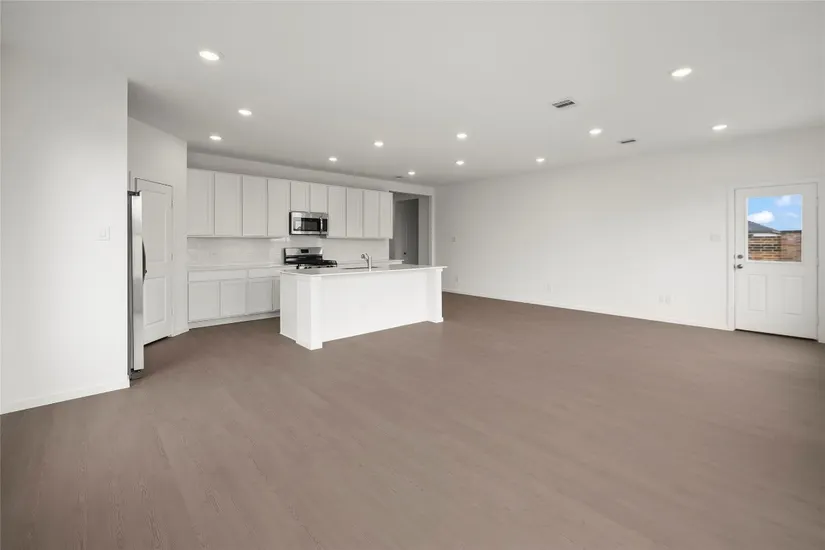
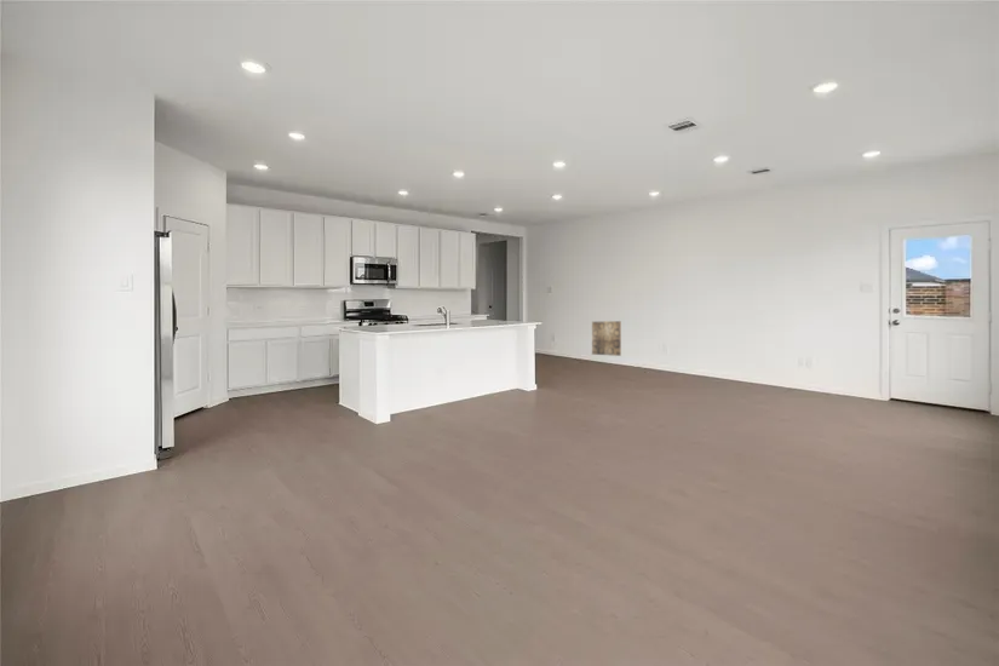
+ wall art [591,320,622,357]
